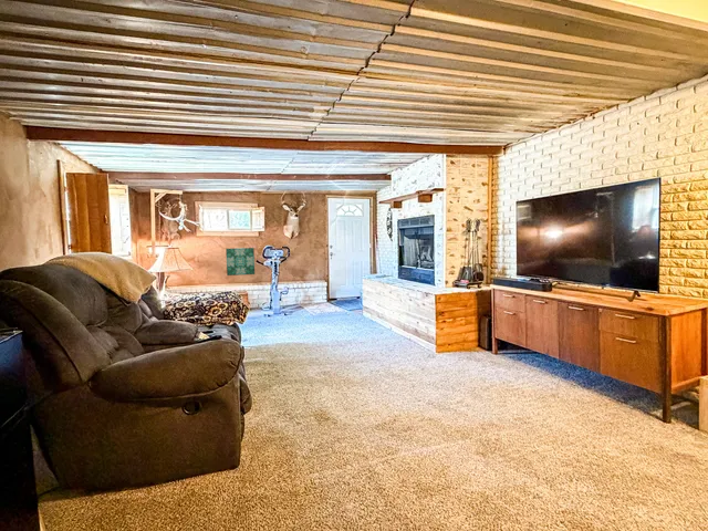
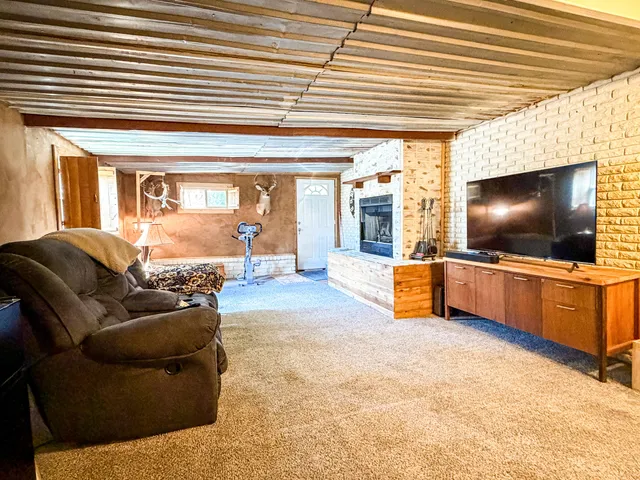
- wall art [225,247,256,277]
